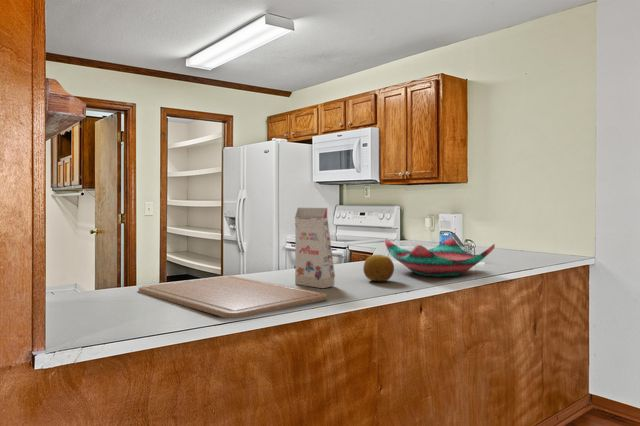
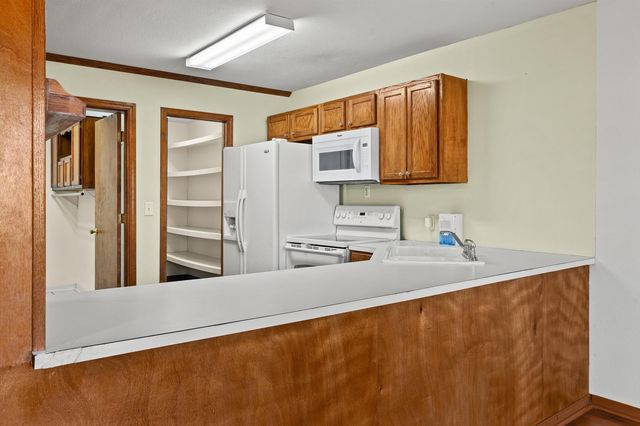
- fruit [362,254,395,283]
- decorative bowl [384,237,496,278]
- gift box [294,207,336,289]
- chopping board [138,275,328,319]
